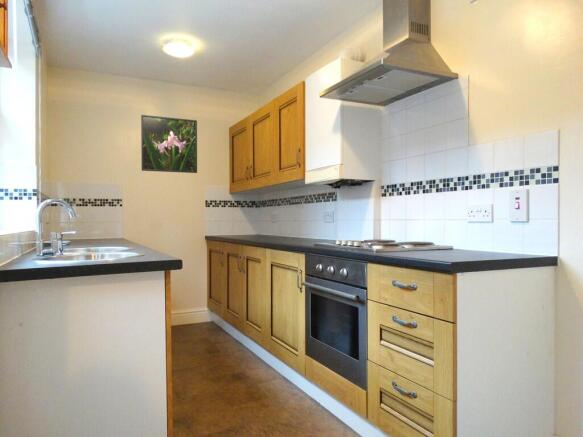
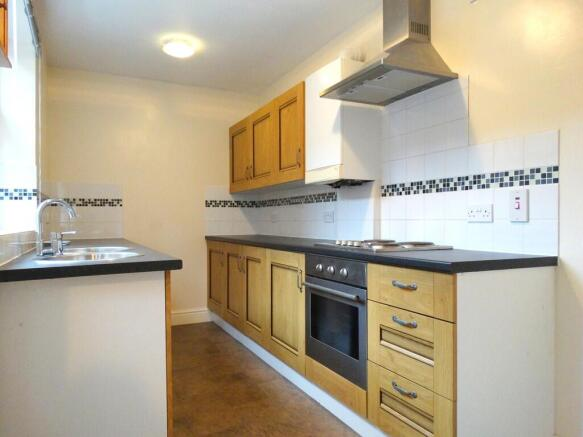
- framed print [140,114,198,174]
